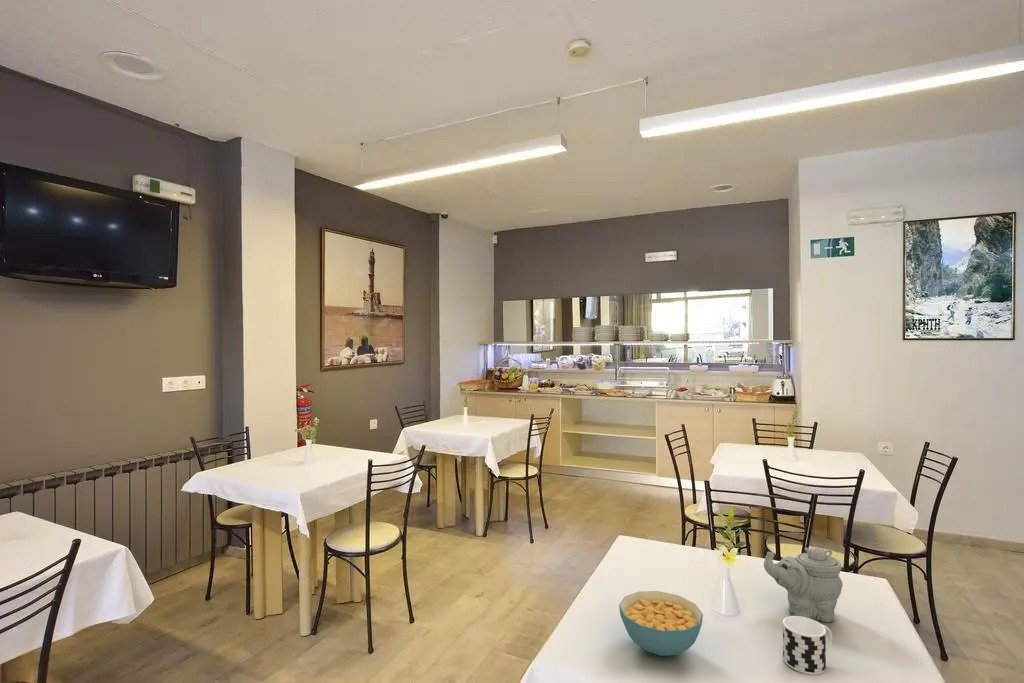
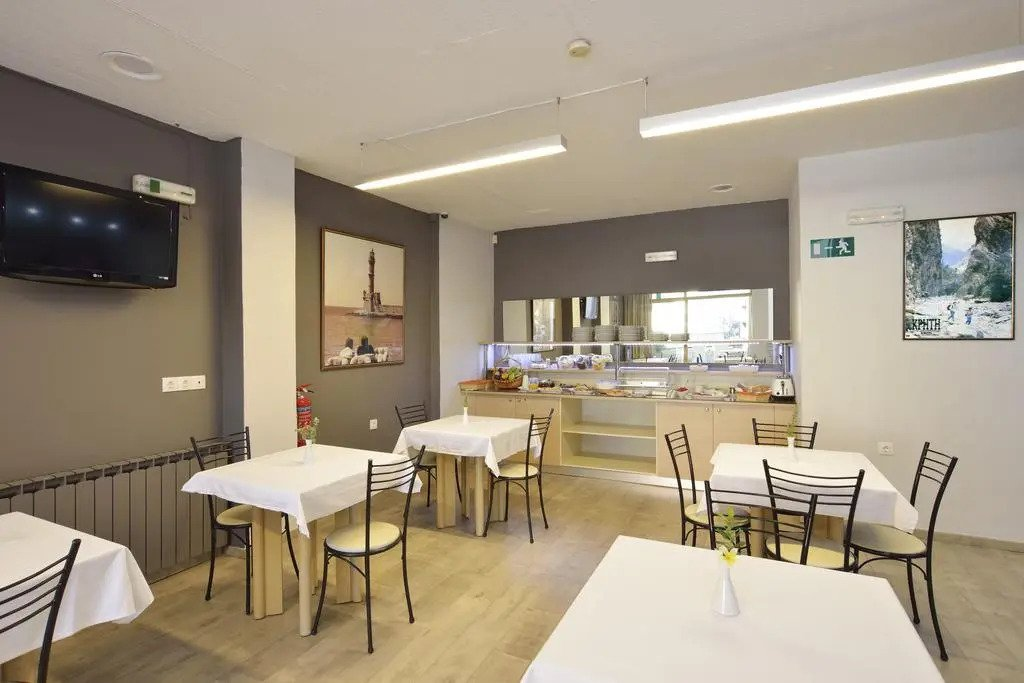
- cereal bowl [618,590,704,657]
- cup [782,615,833,675]
- teapot [763,546,844,623]
